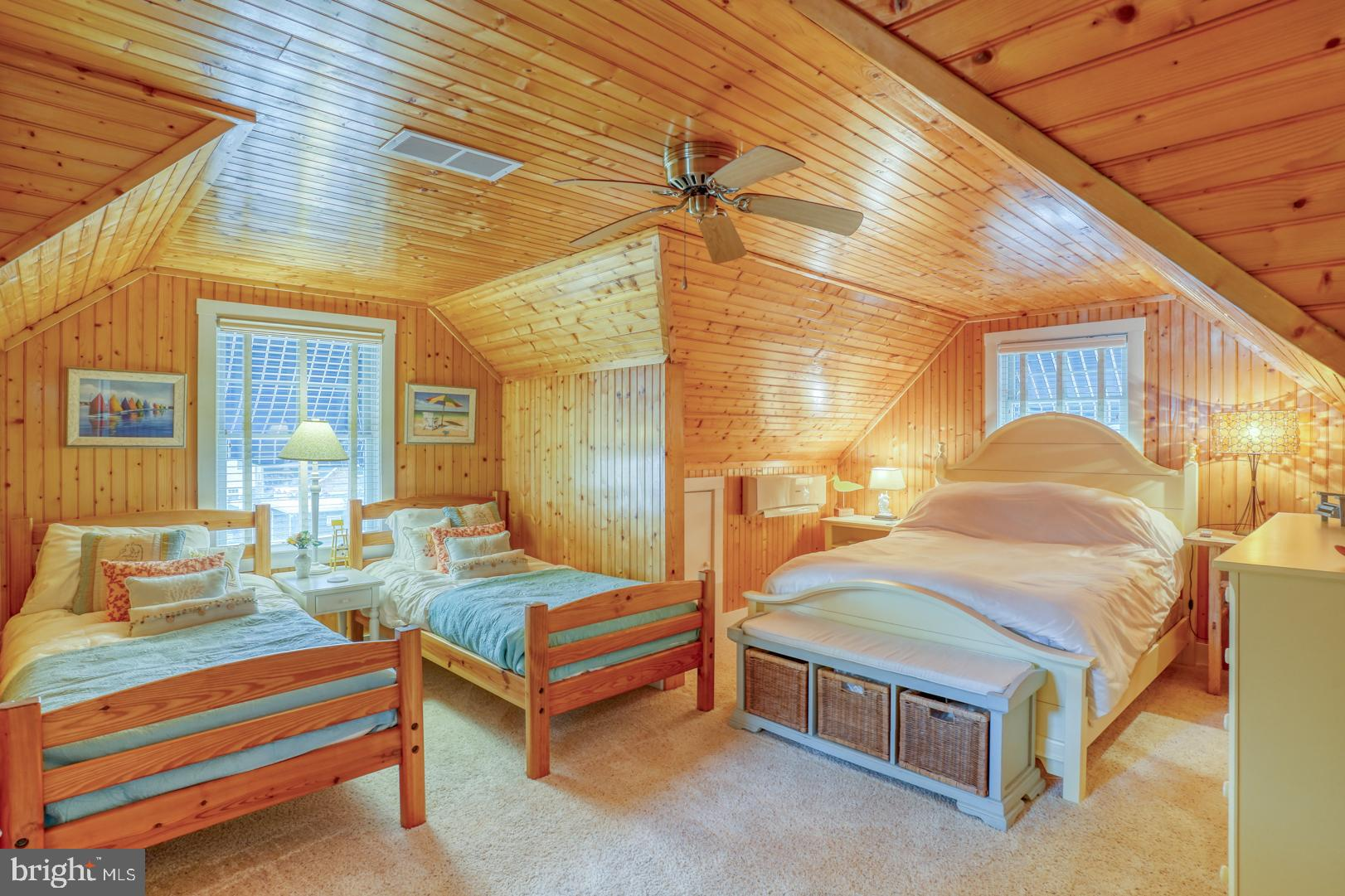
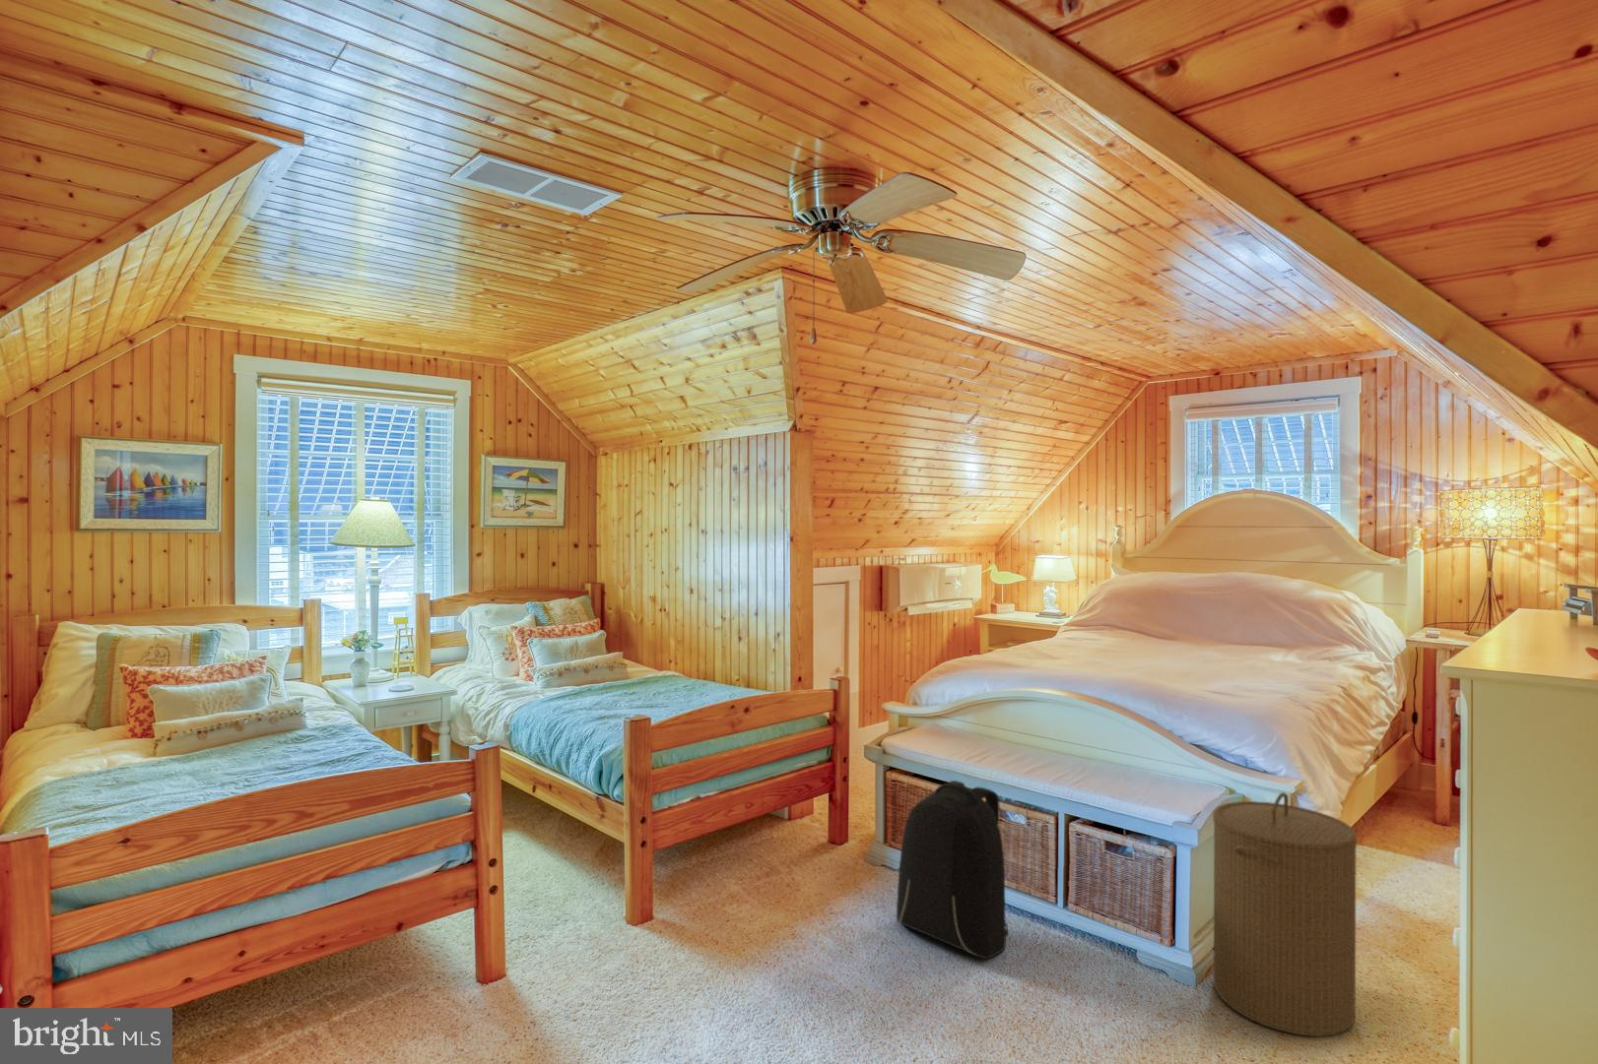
+ backpack [896,779,1010,960]
+ laundry hamper [1212,791,1358,1038]
